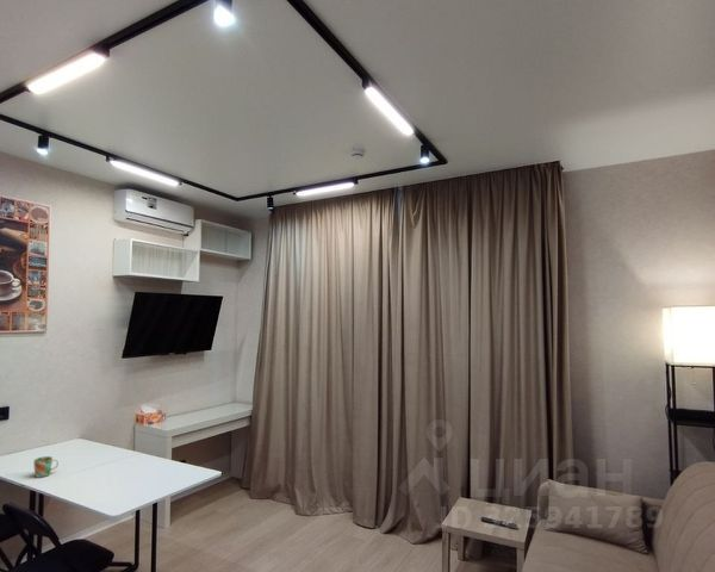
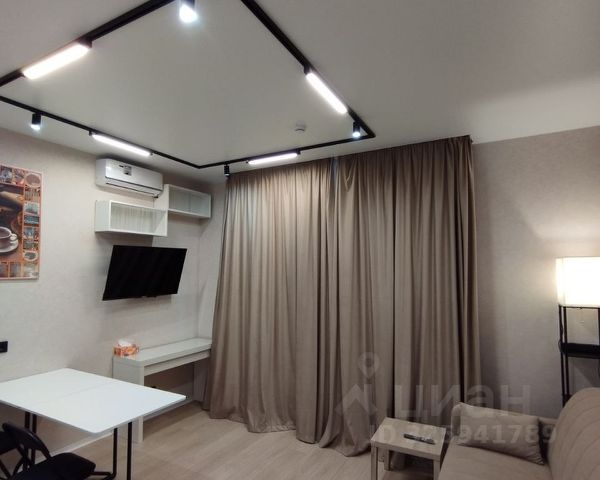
- mug [32,455,60,479]
